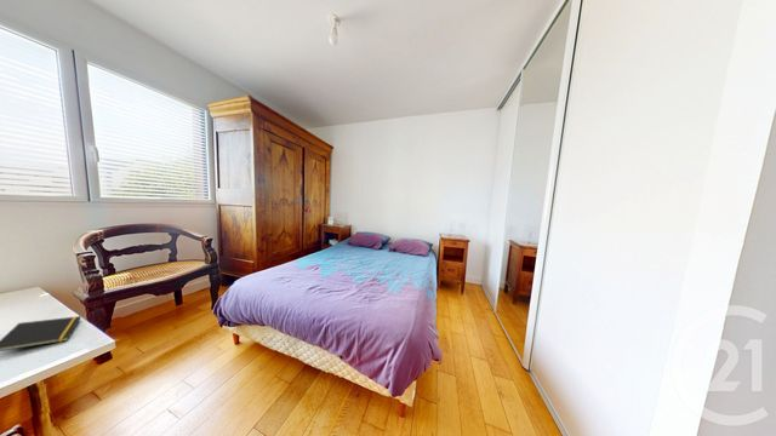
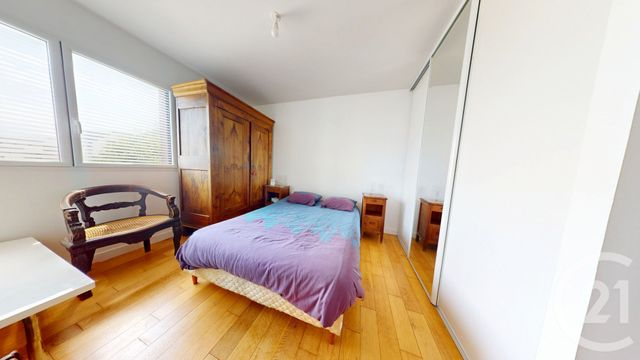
- notepad [0,315,82,352]
